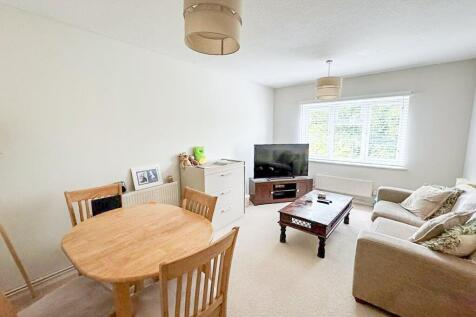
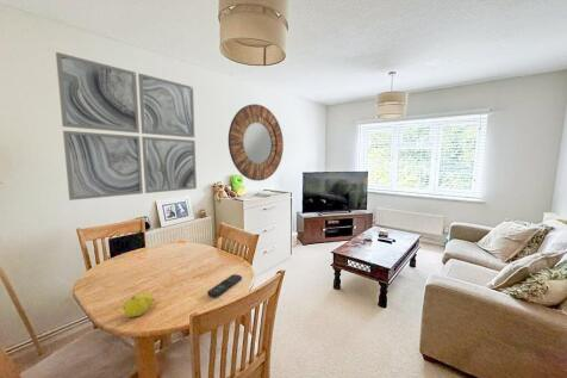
+ home mirror [228,103,285,182]
+ wall art [55,51,198,202]
+ fruit [122,293,155,318]
+ remote control [206,273,243,298]
